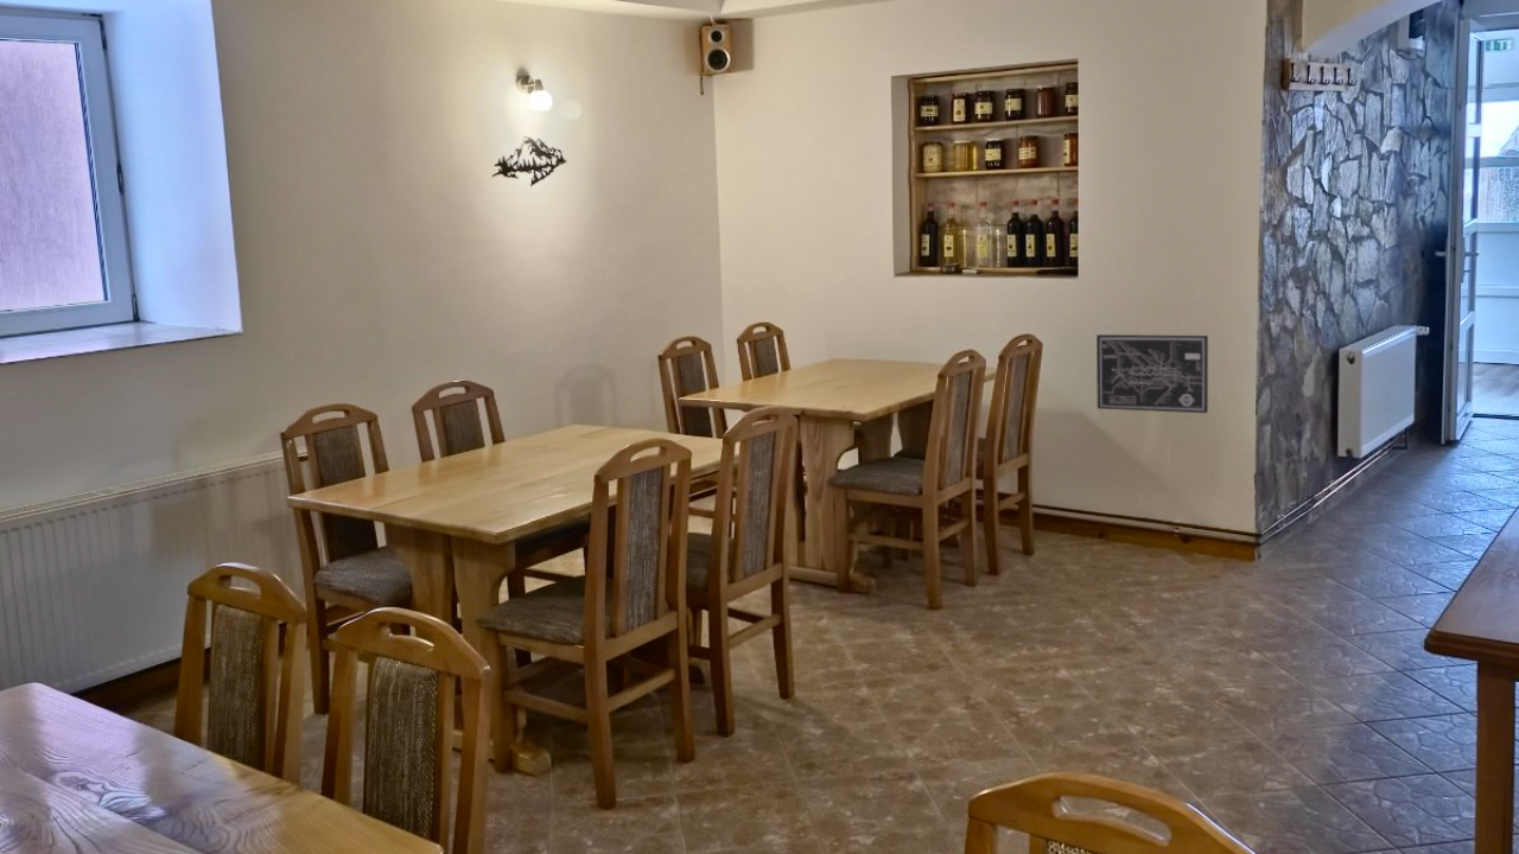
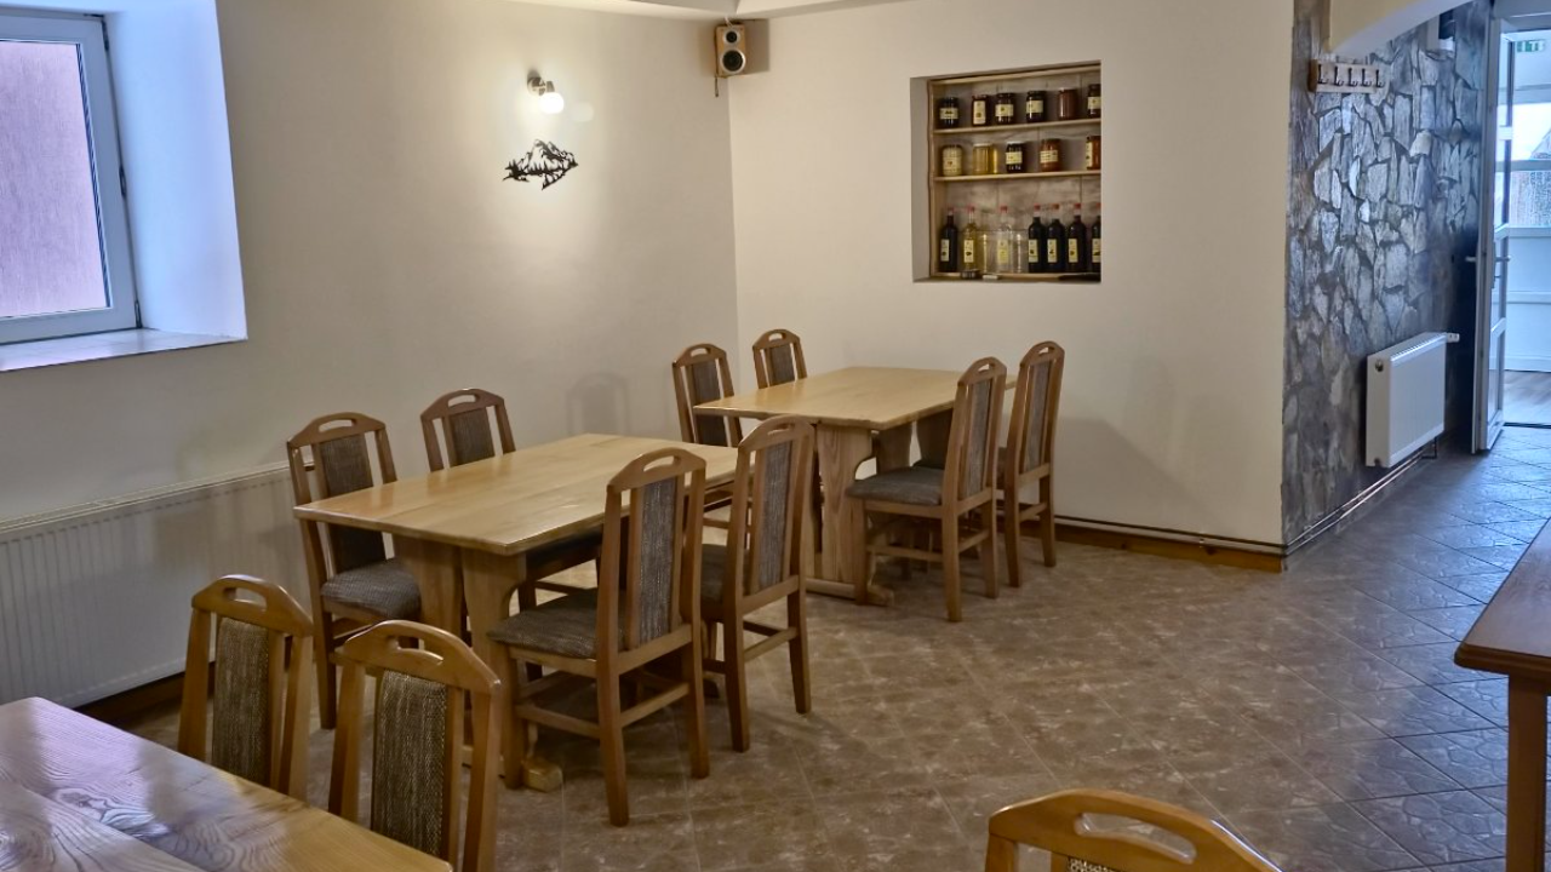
- wall art [1095,333,1209,414]
